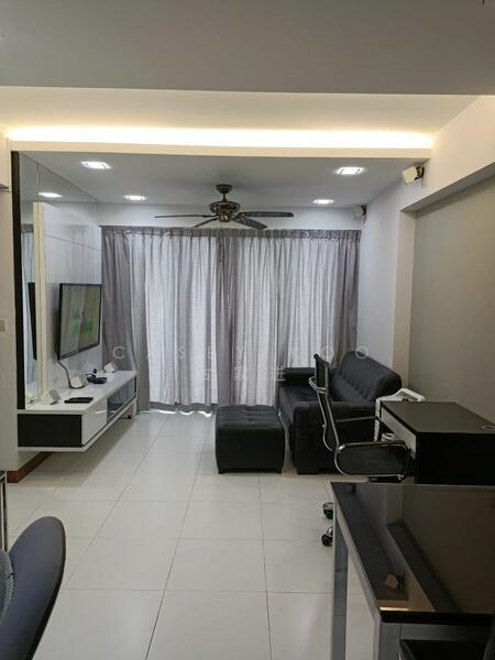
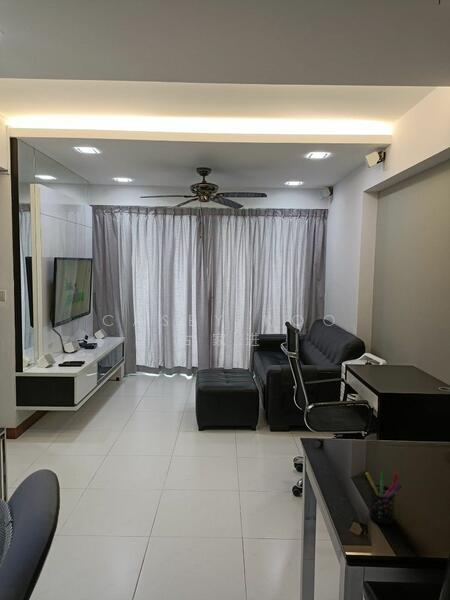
+ pen holder [365,470,403,526]
